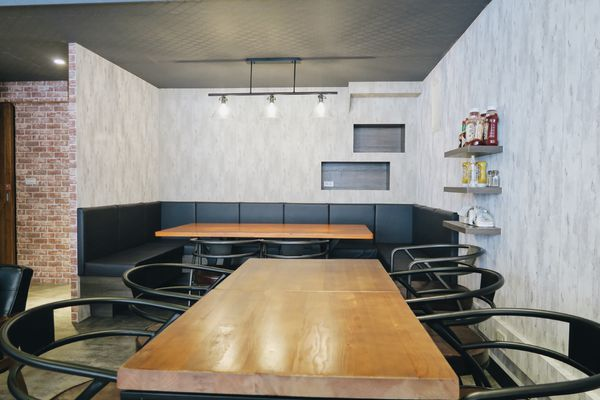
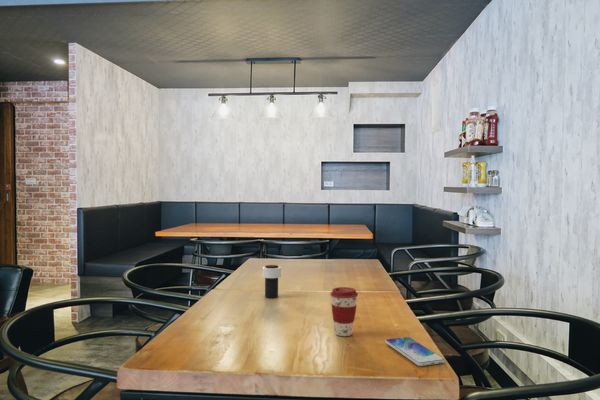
+ coffee cup [329,286,359,337]
+ smartphone [384,336,446,367]
+ cup [261,264,282,299]
